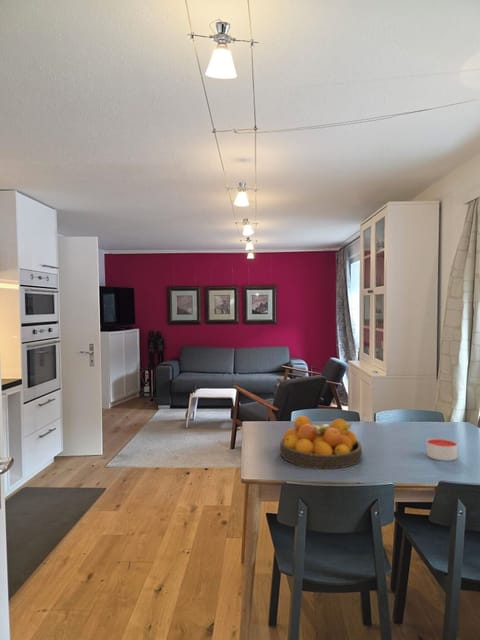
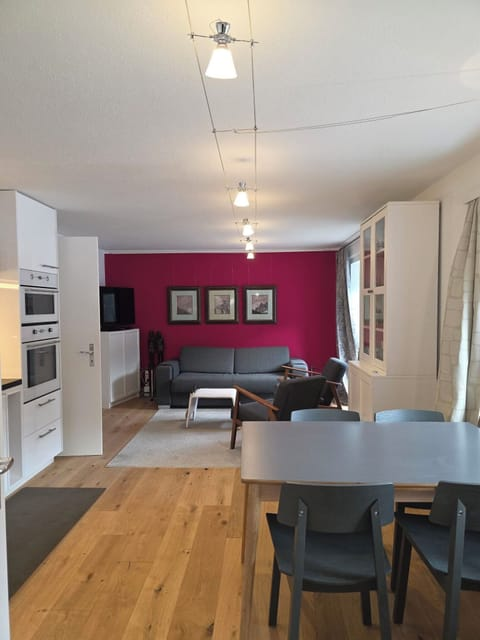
- candle [425,437,458,462]
- fruit bowl [279,415,363,470]
